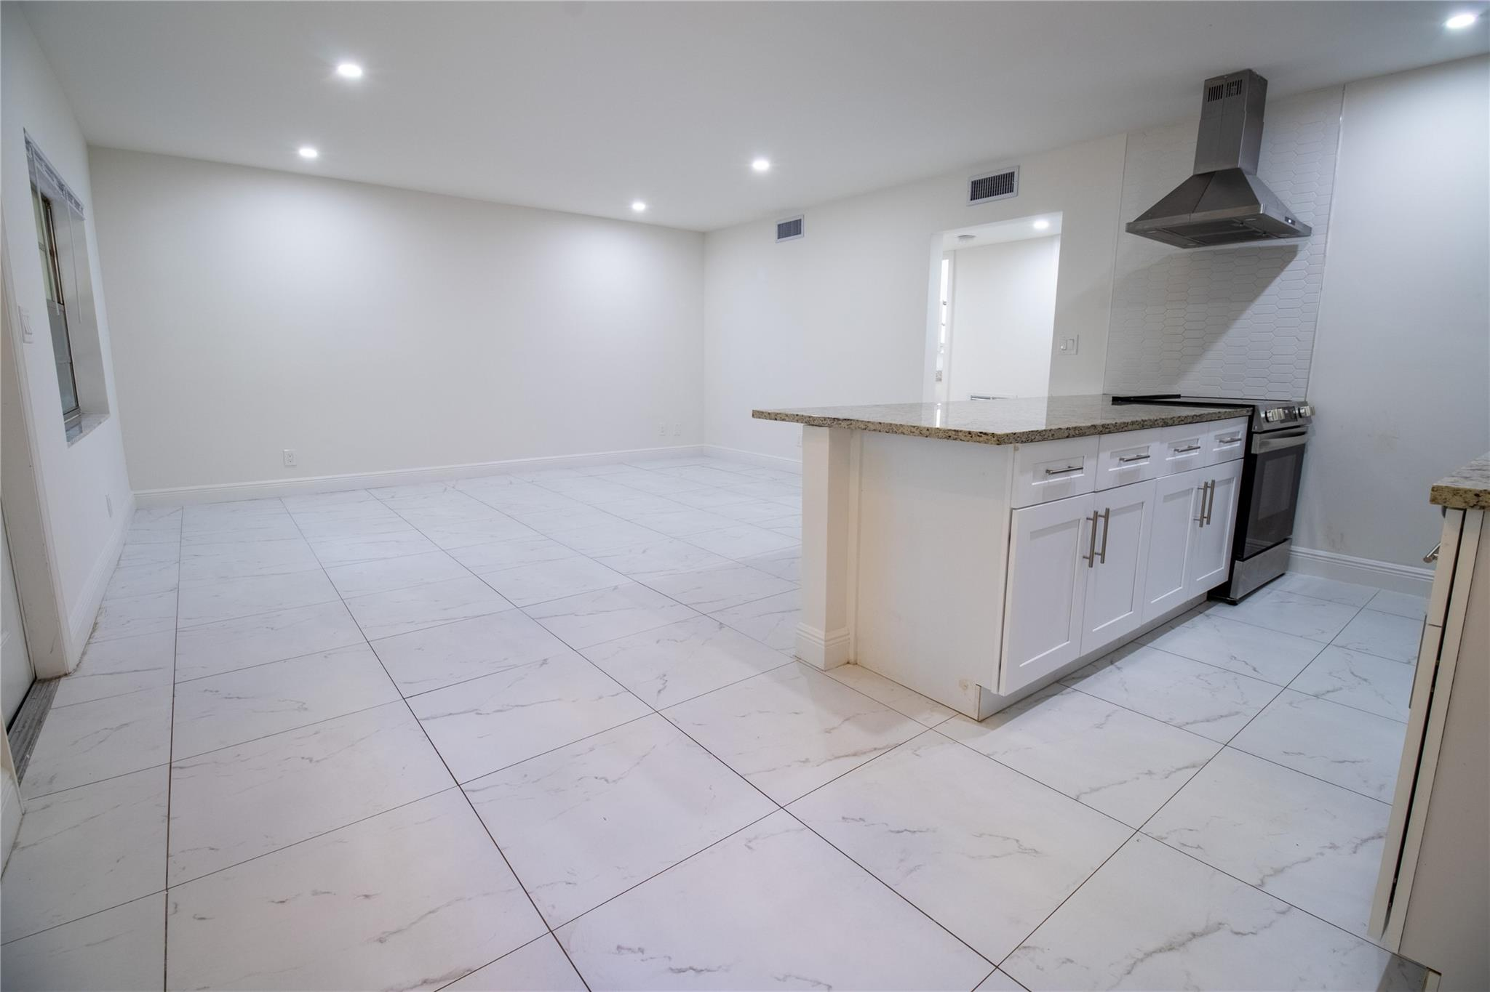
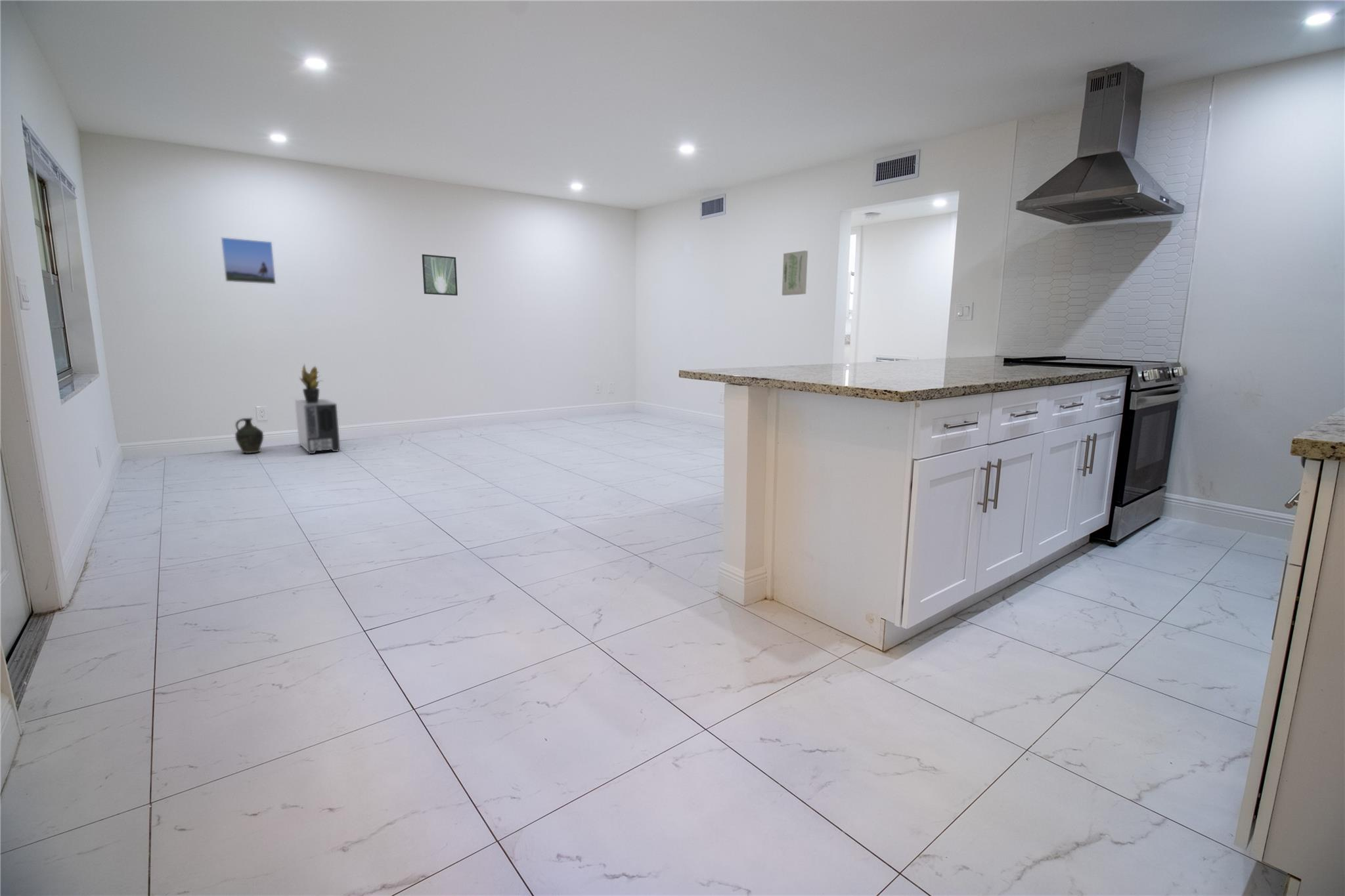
+ potted plant [299,363,324,403]
+ ceramic jug [234,417,264,454]
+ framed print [421,253,458,296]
+ air purifier [294,398,341,454]
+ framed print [221,237,276,285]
+ wall art [782,250,808,296]
